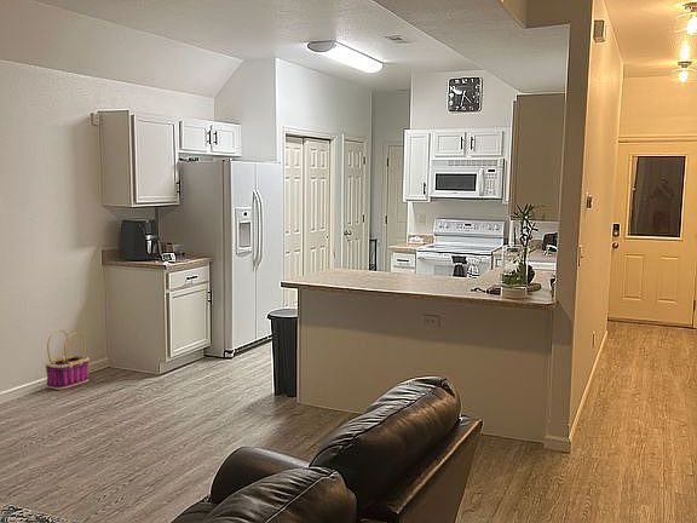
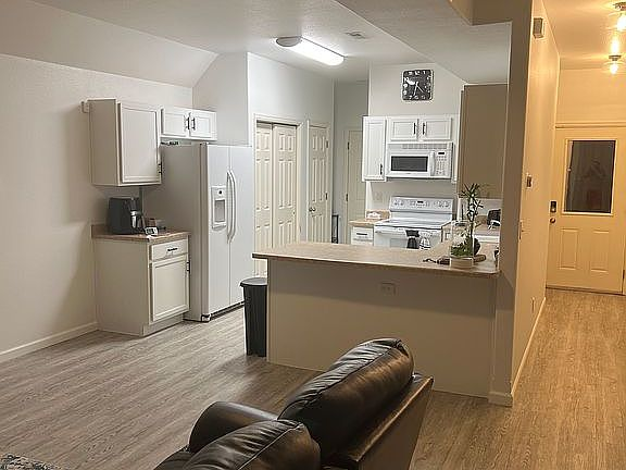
- basket [44,329,91,391]
